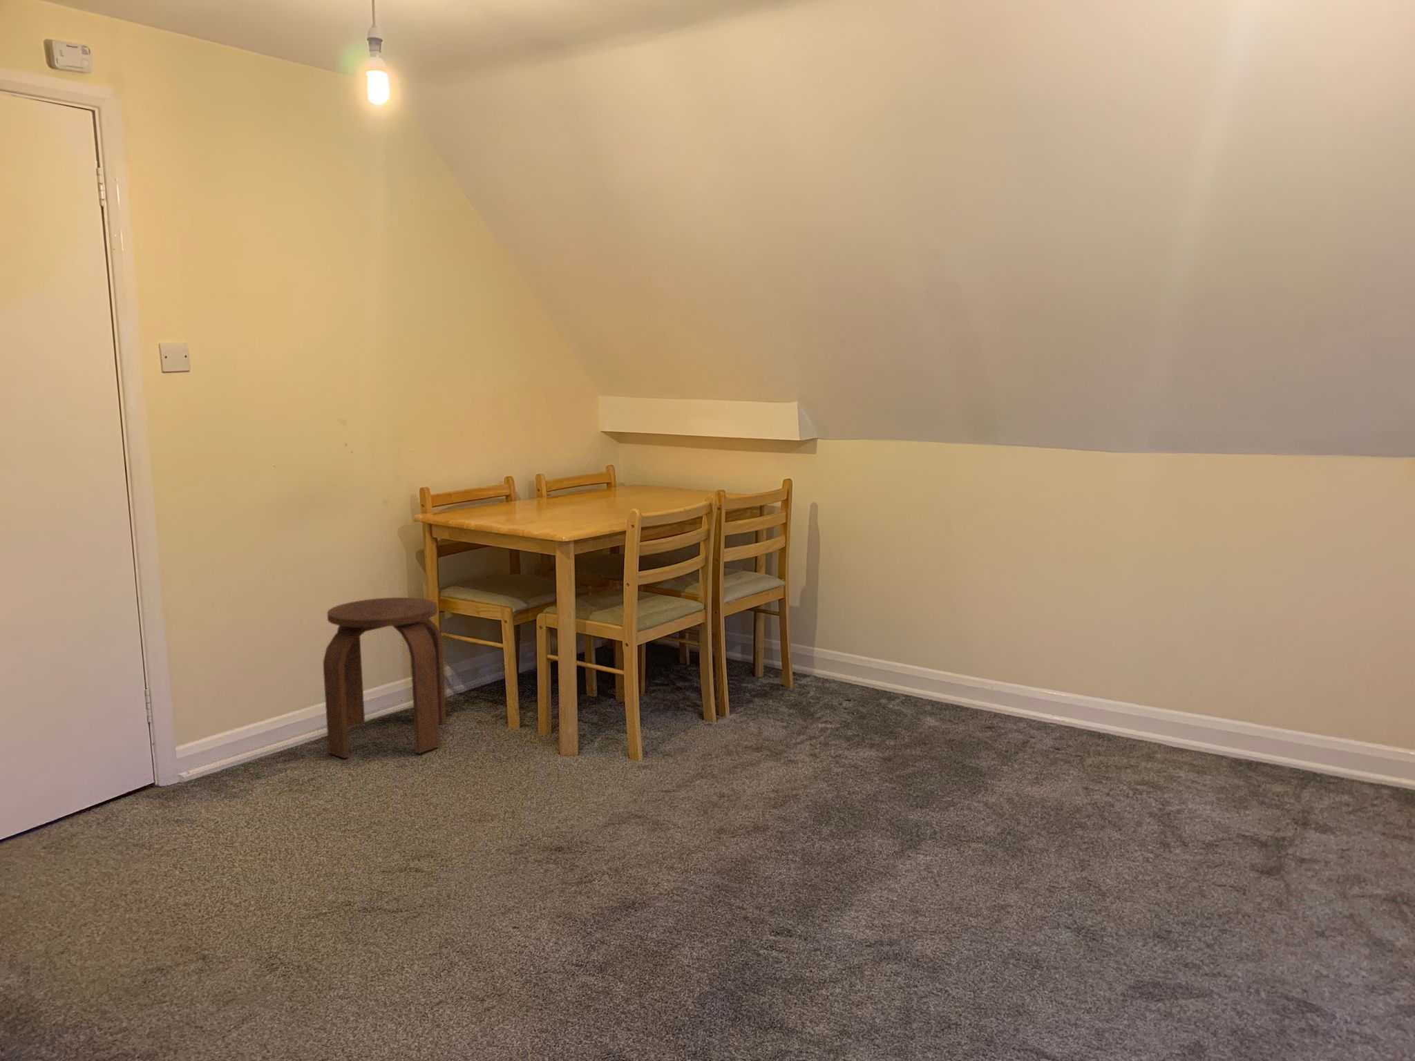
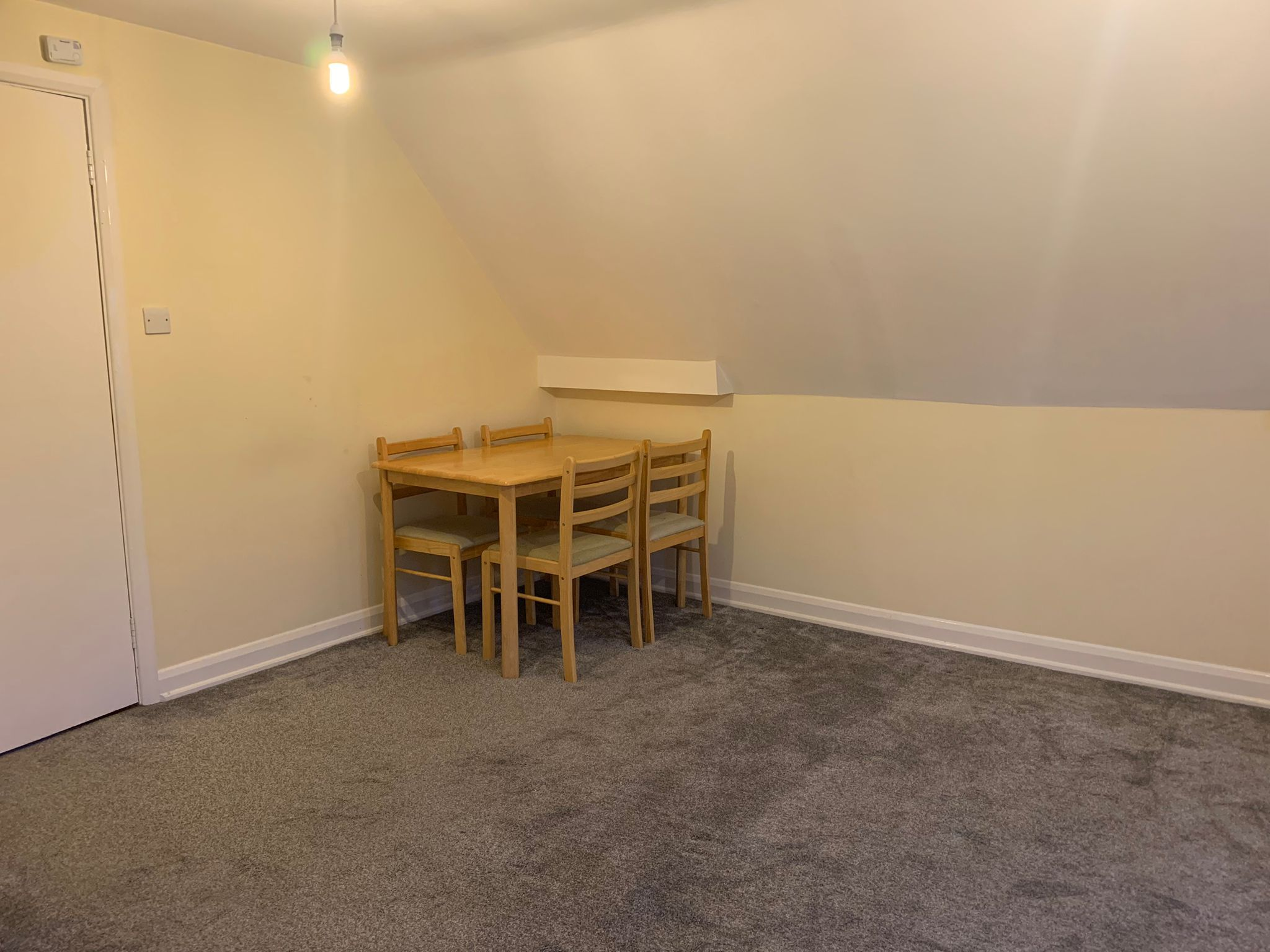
- stool [323,597,447,759]
